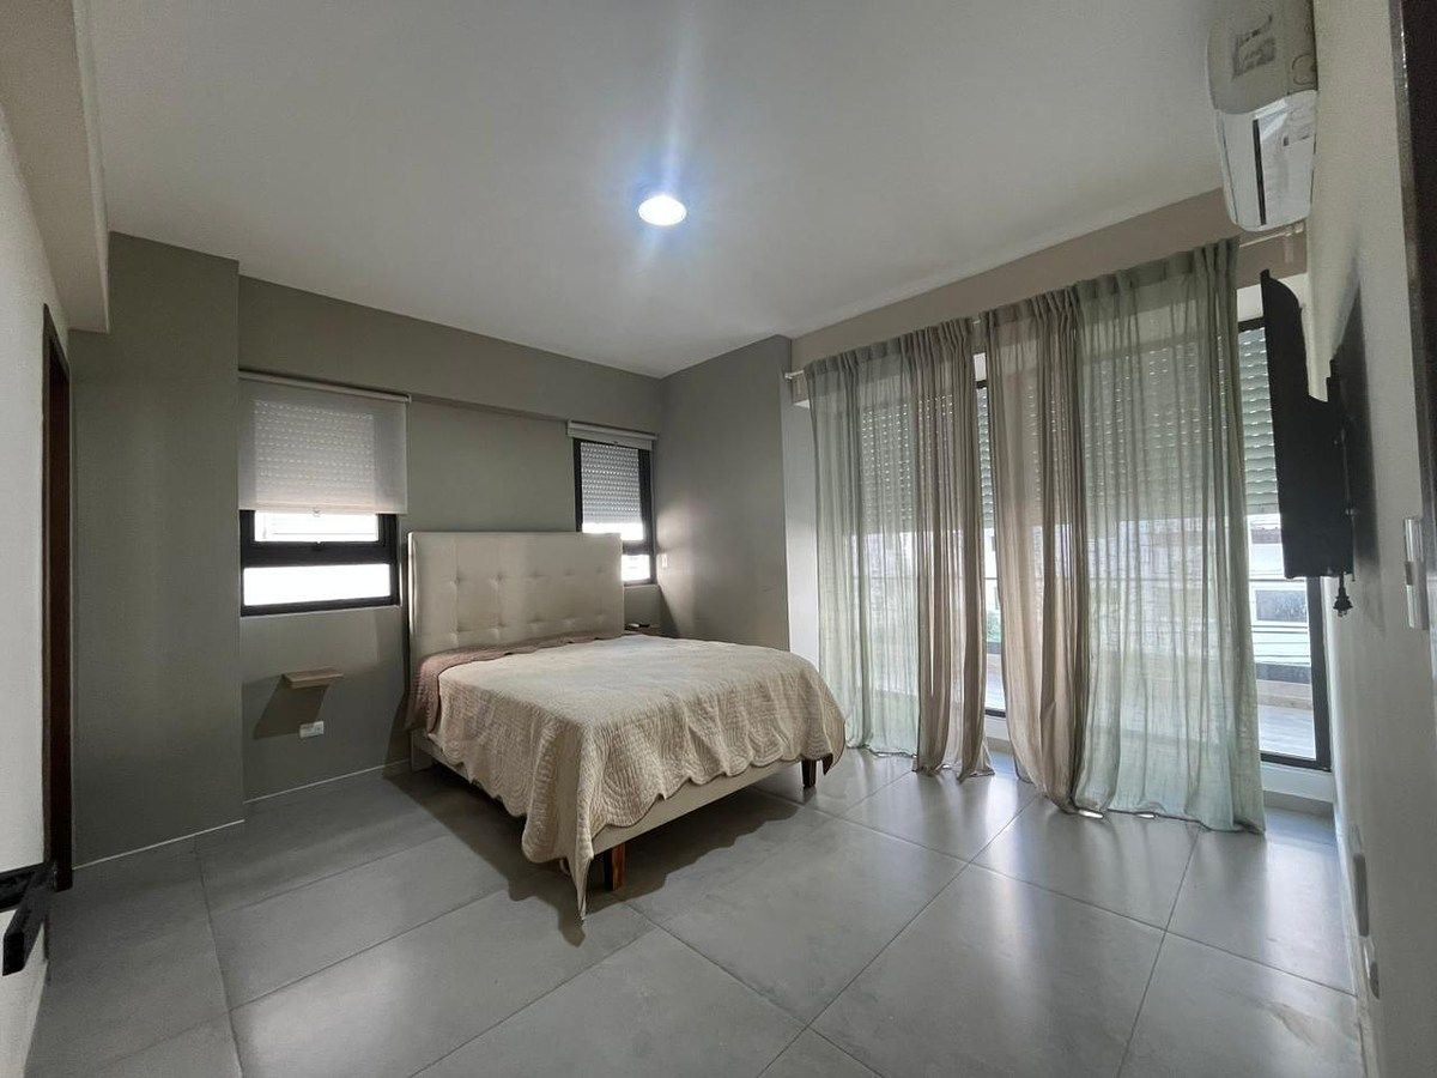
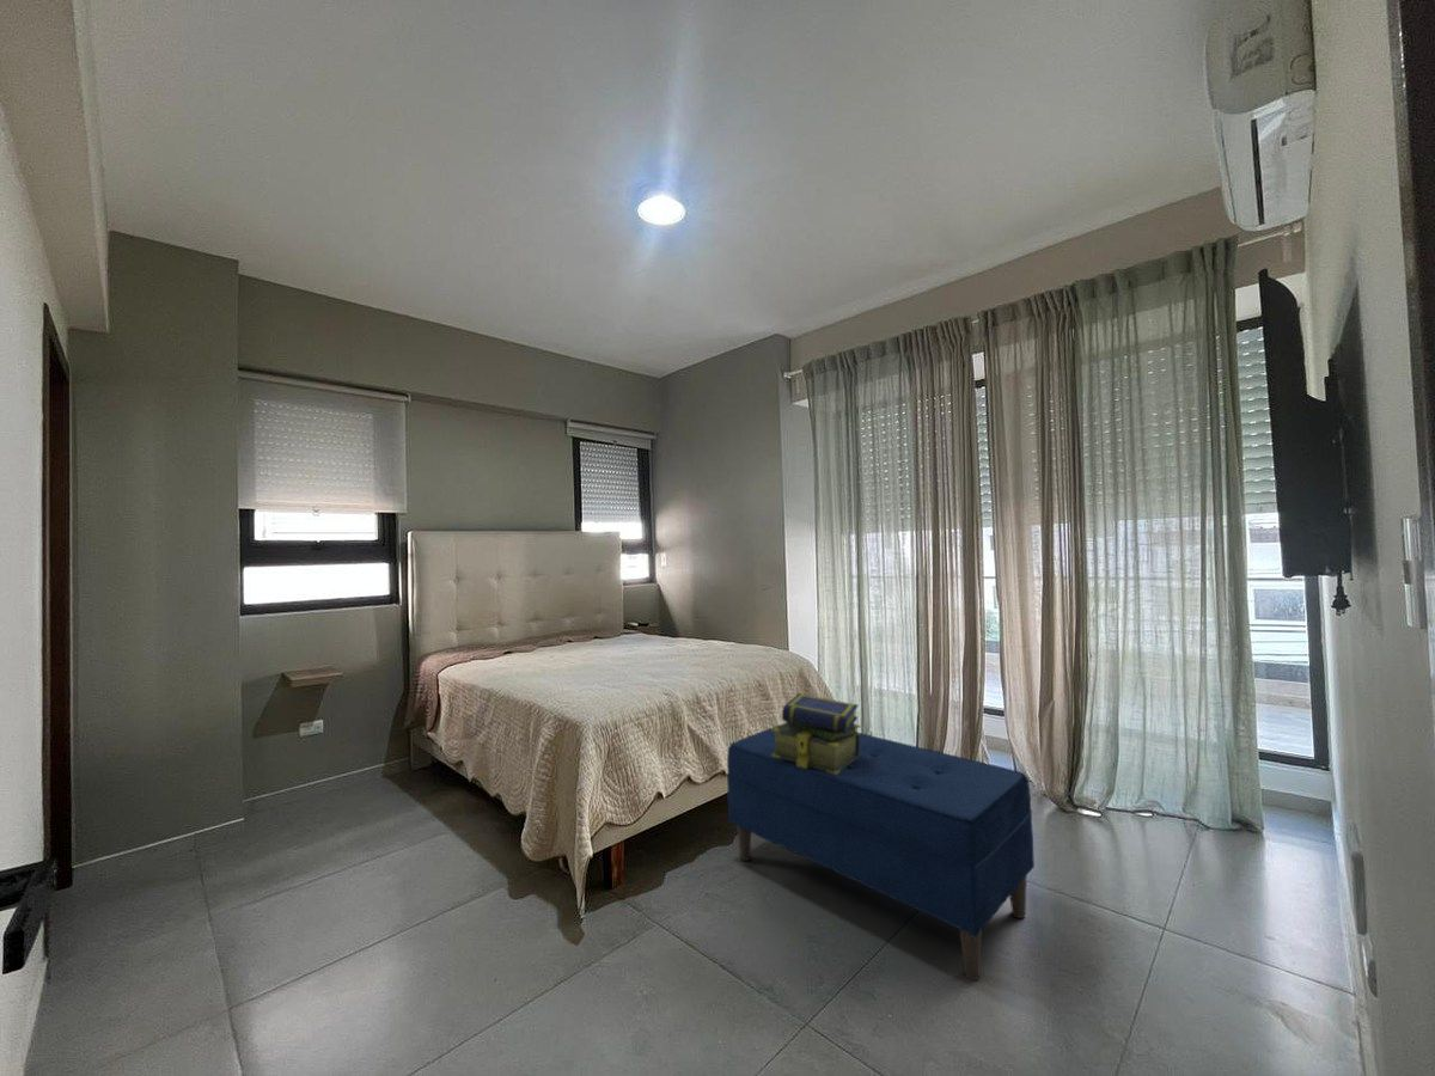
+ stack of books [771,692,862,775]
+ bench [726,723,1036,982]
